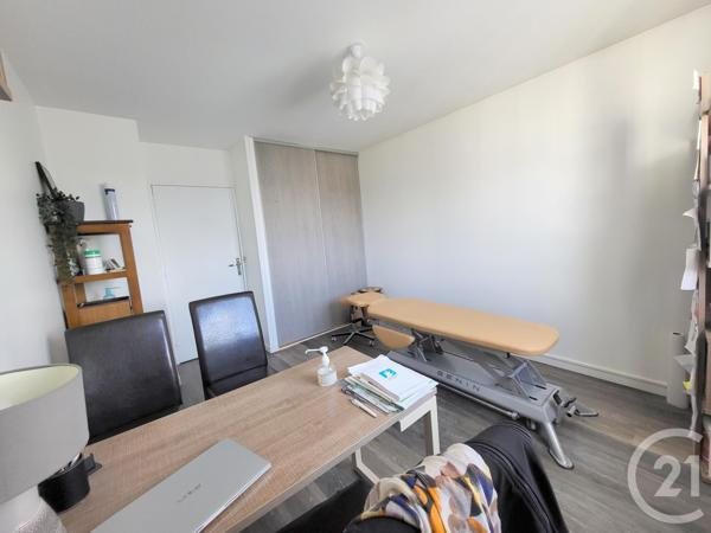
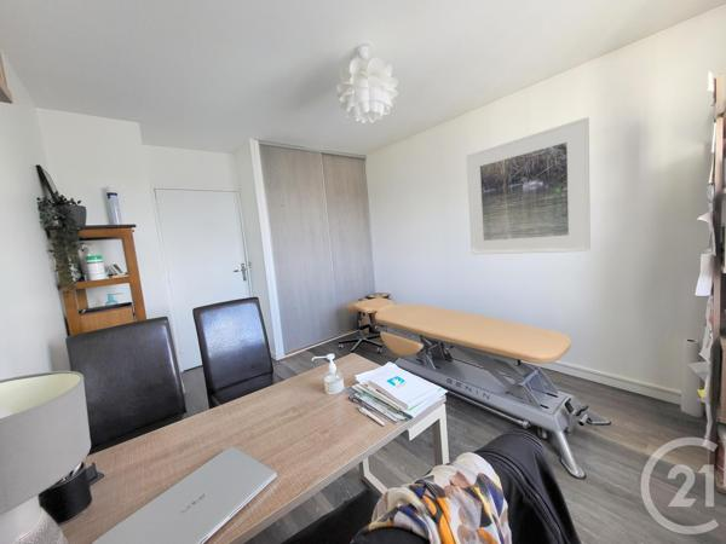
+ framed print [465,116,592,256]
